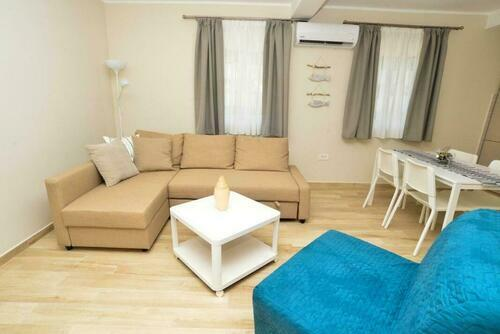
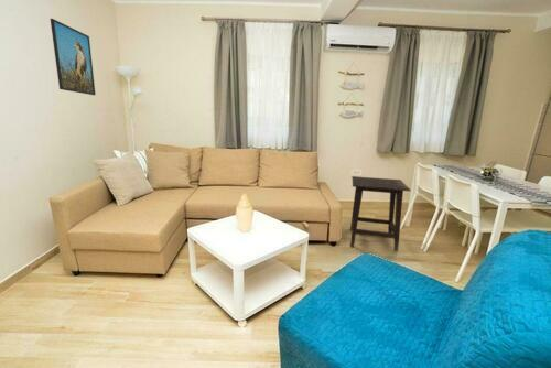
+ side table [349,175,412,253]
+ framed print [50,18,97,96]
